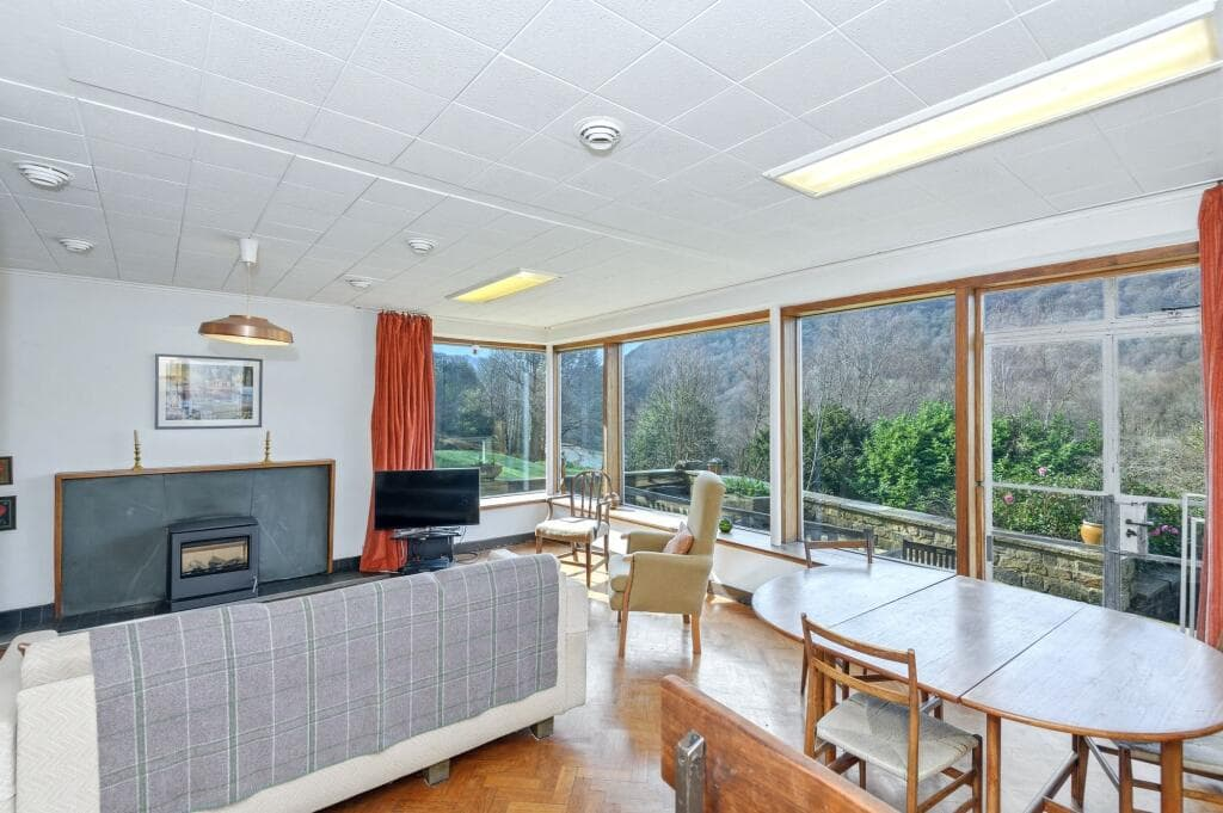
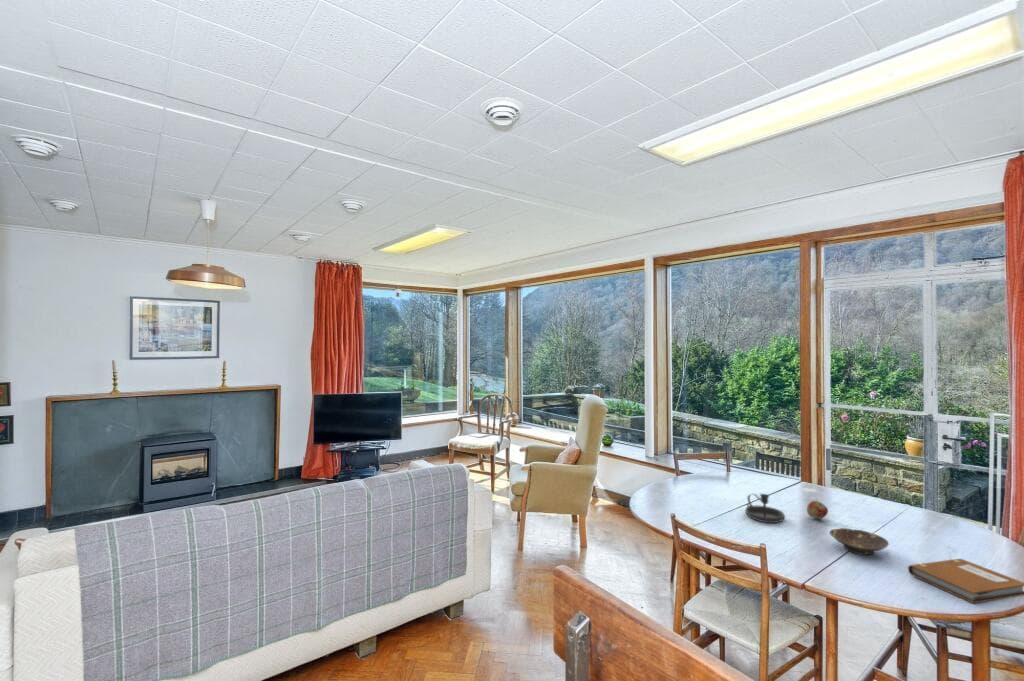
+ candlestick [744,493,786,524]
+ notebook [907,558,1024,604]
+ bowl [829,527,890,556]
+ fruit [806,500,829,520]
